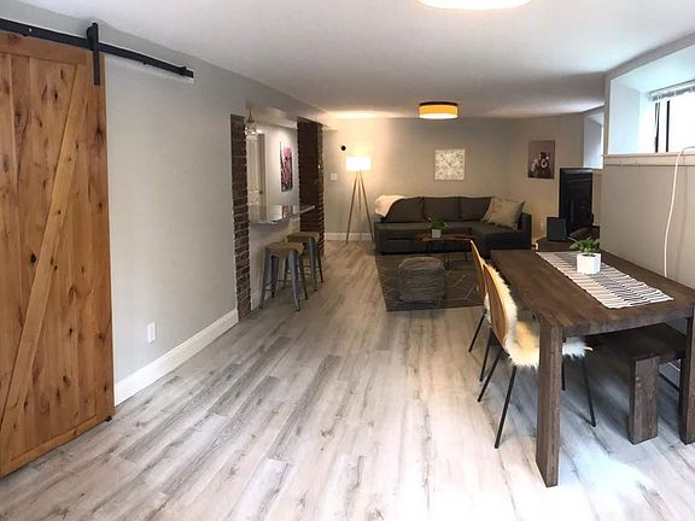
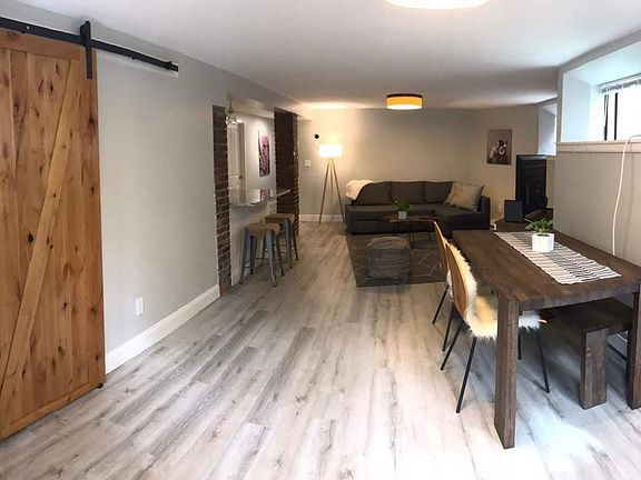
- wall art [432,147,467,182]
